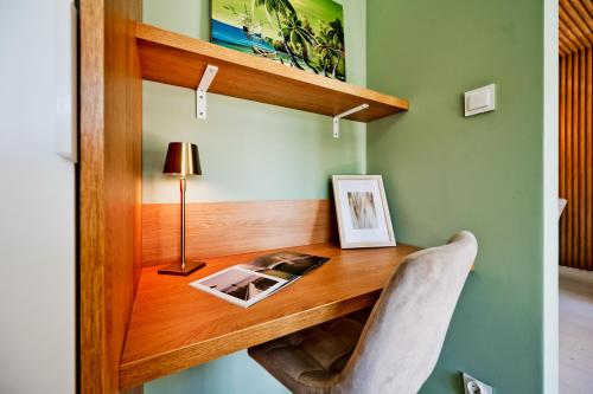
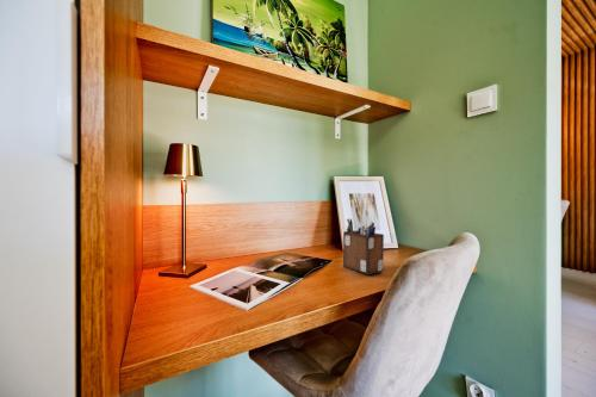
+ desk organizer [342,217,385,275]
